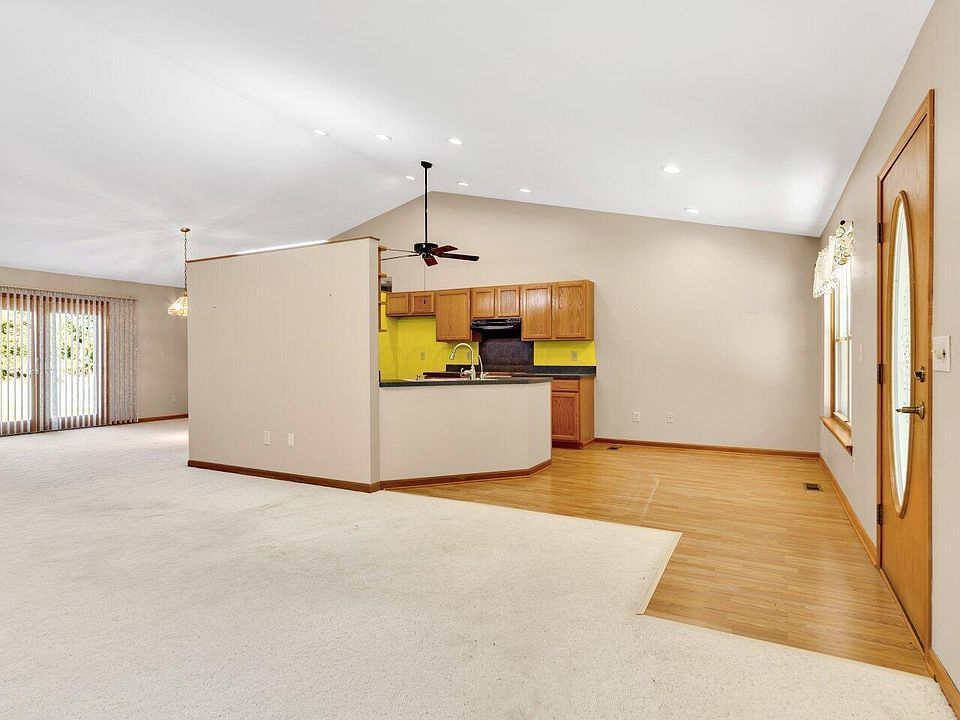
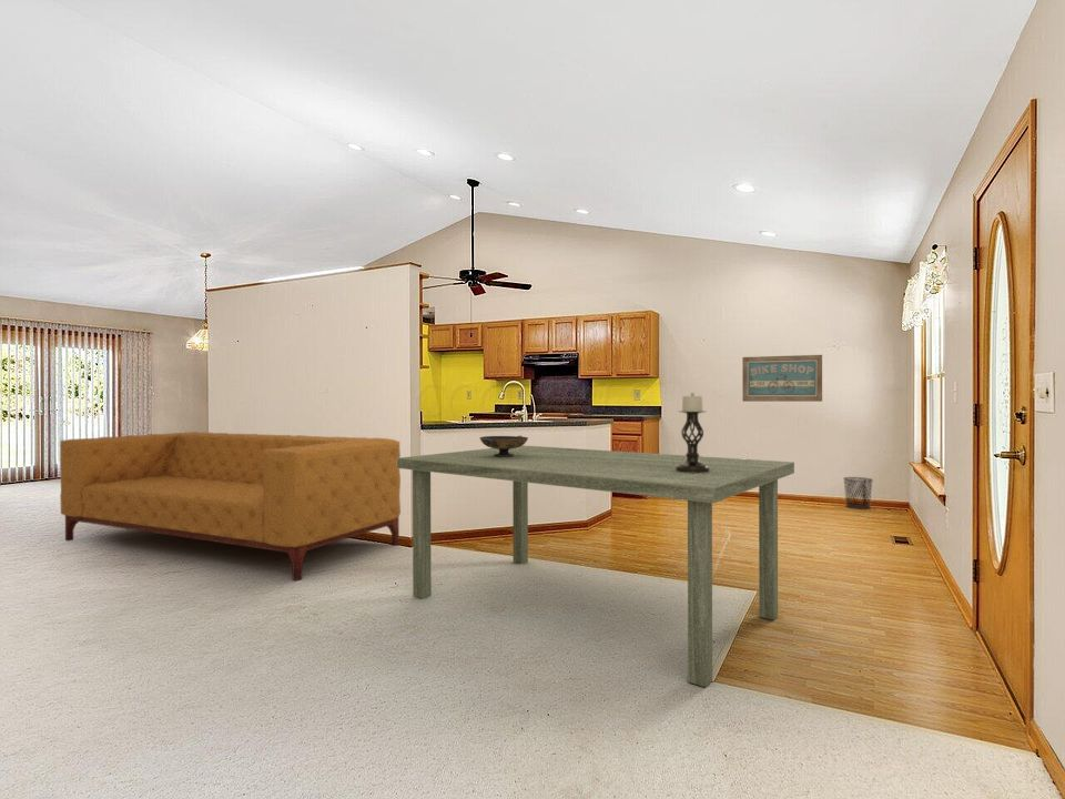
+ decorative bowl [479,435,529,457]
+ wall art [741,354,823,403]
+ candle holder [676,392,710,474]
+ dining table [397,445,795,688]
+ waste bin [842,476,874,510]
+ sofa [59,431,402,581]
